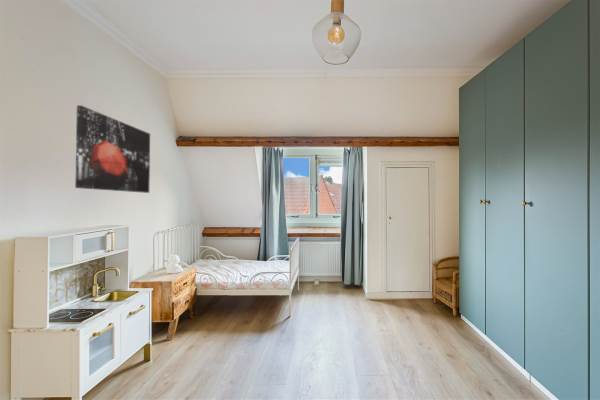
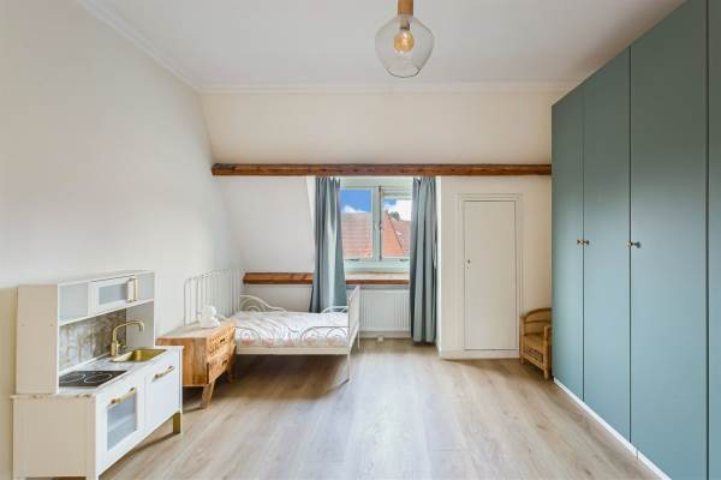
- wall art [74,104,151,194]
